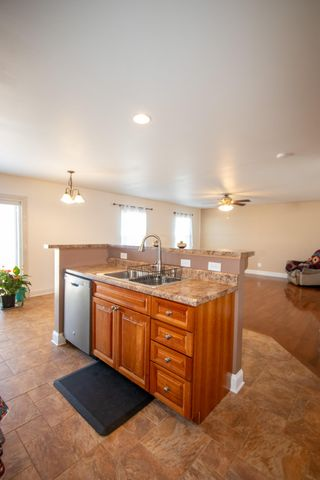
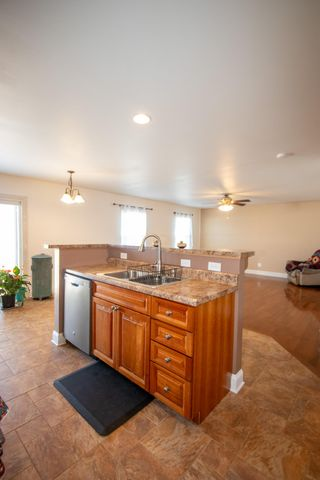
+ trash can [30,252,54,302]
